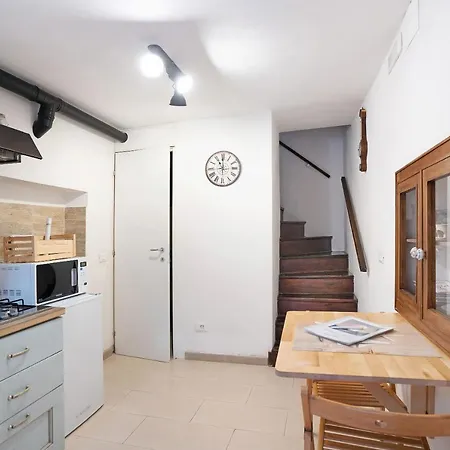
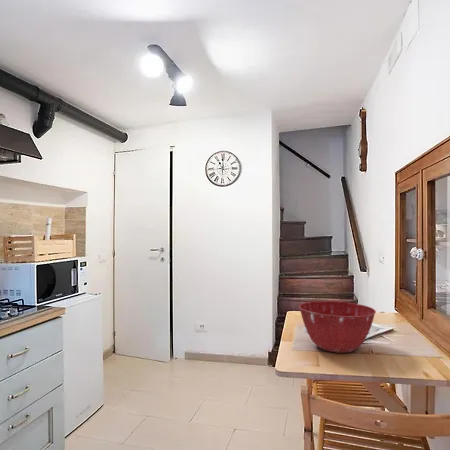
+ mixing bowl [298,300,377,354]
